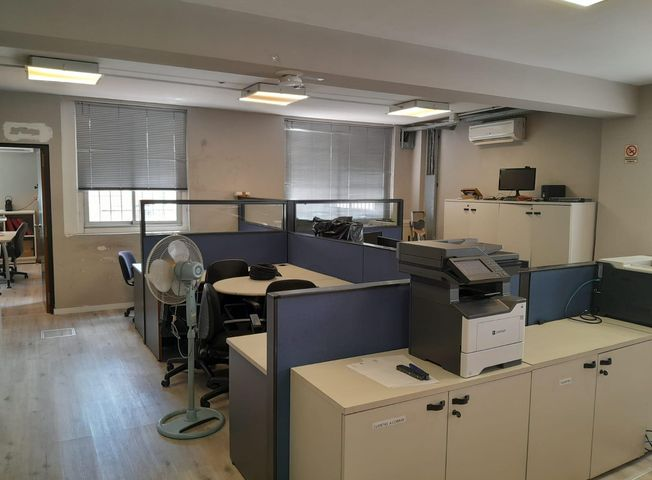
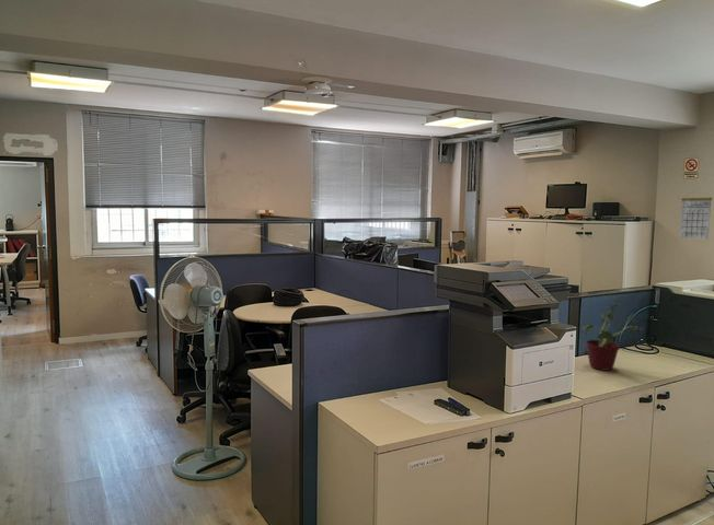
+ potted plant [580,303,644,372]
+ calendar [678,187,713,241]
